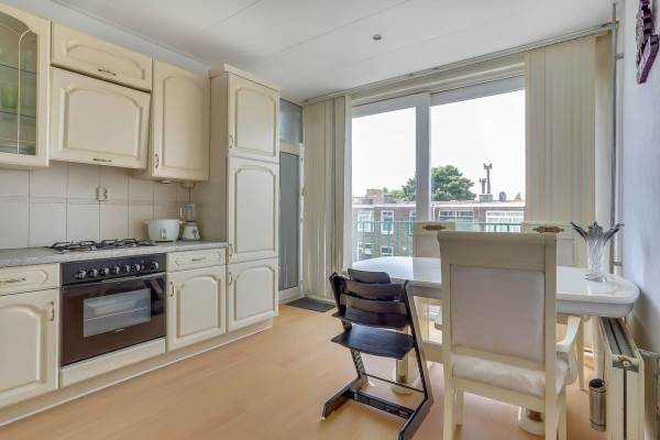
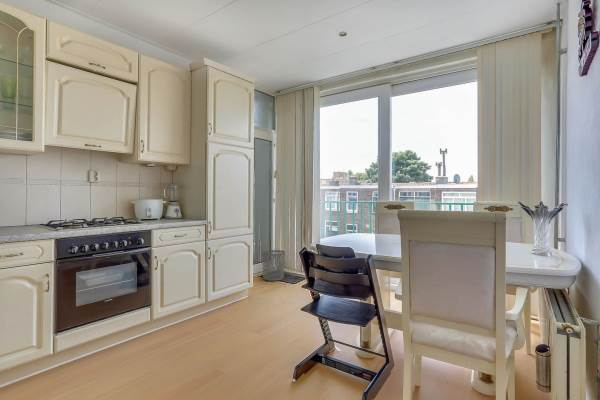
+ waste bin [261,249,286,282]
